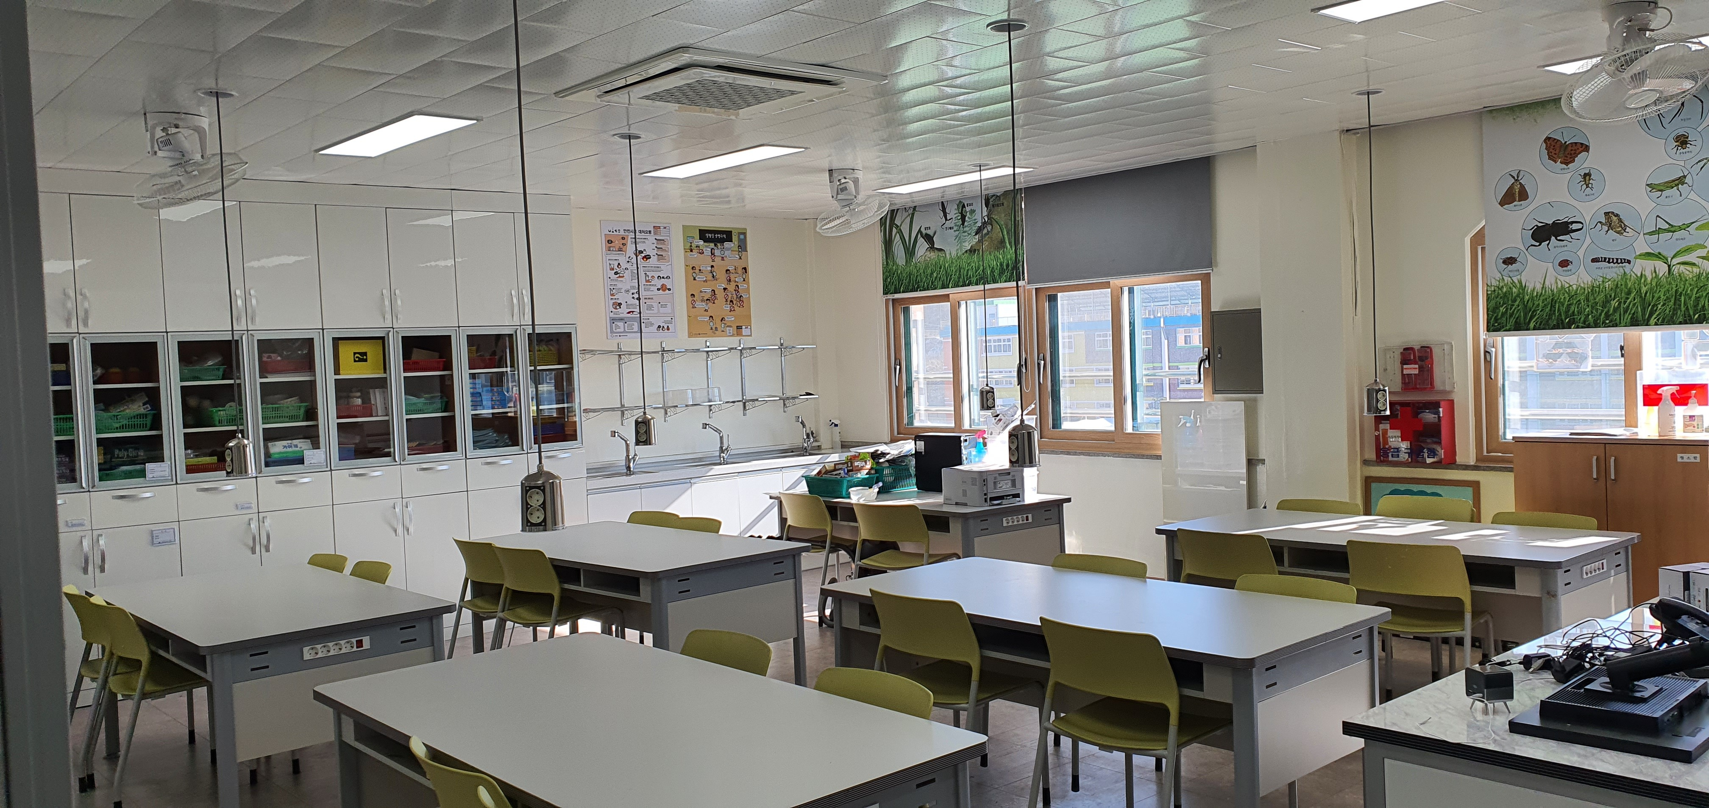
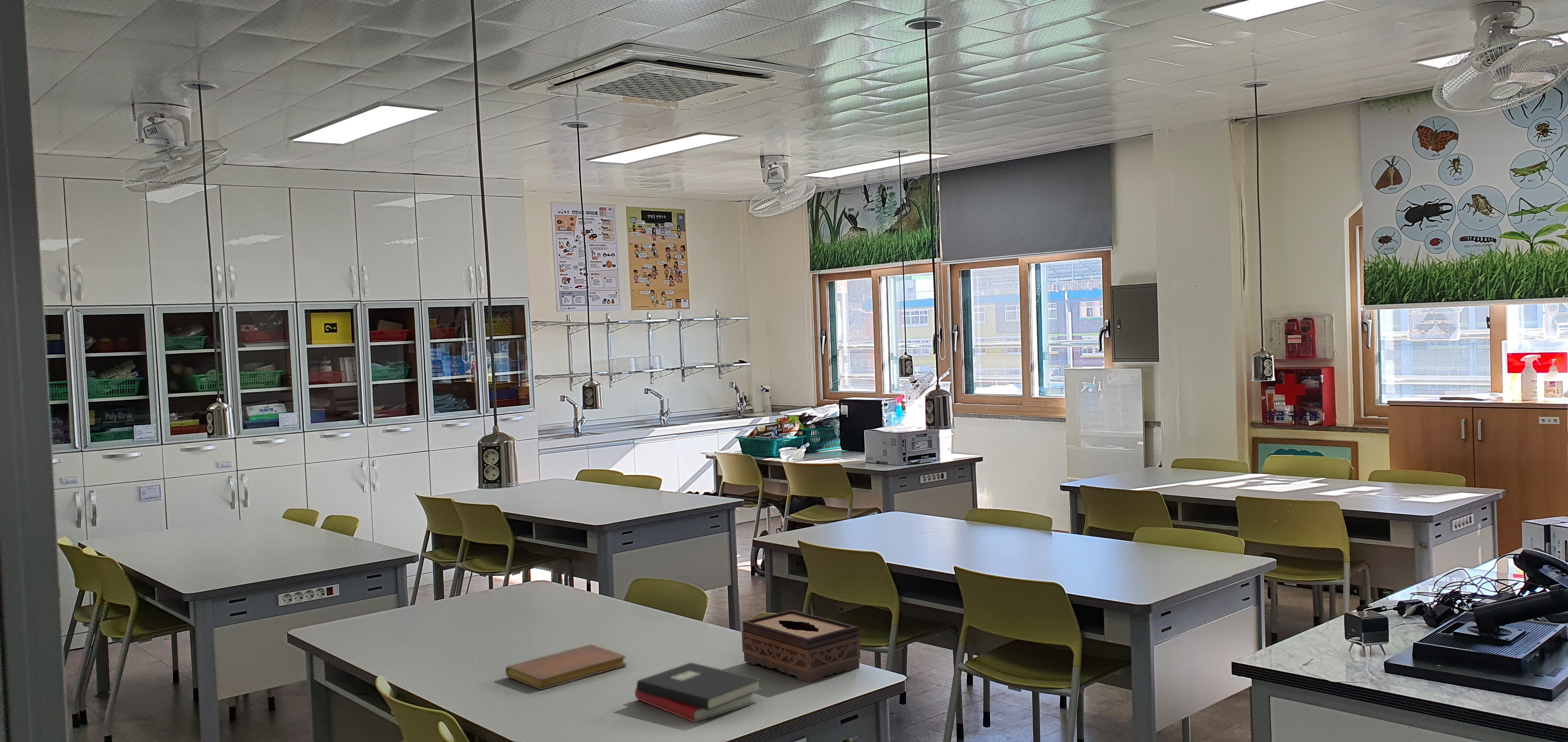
+ tissue box [741,609,861,683]
+ hardback book [634,662,762,723]
+ notebook [505,644,627,690]
